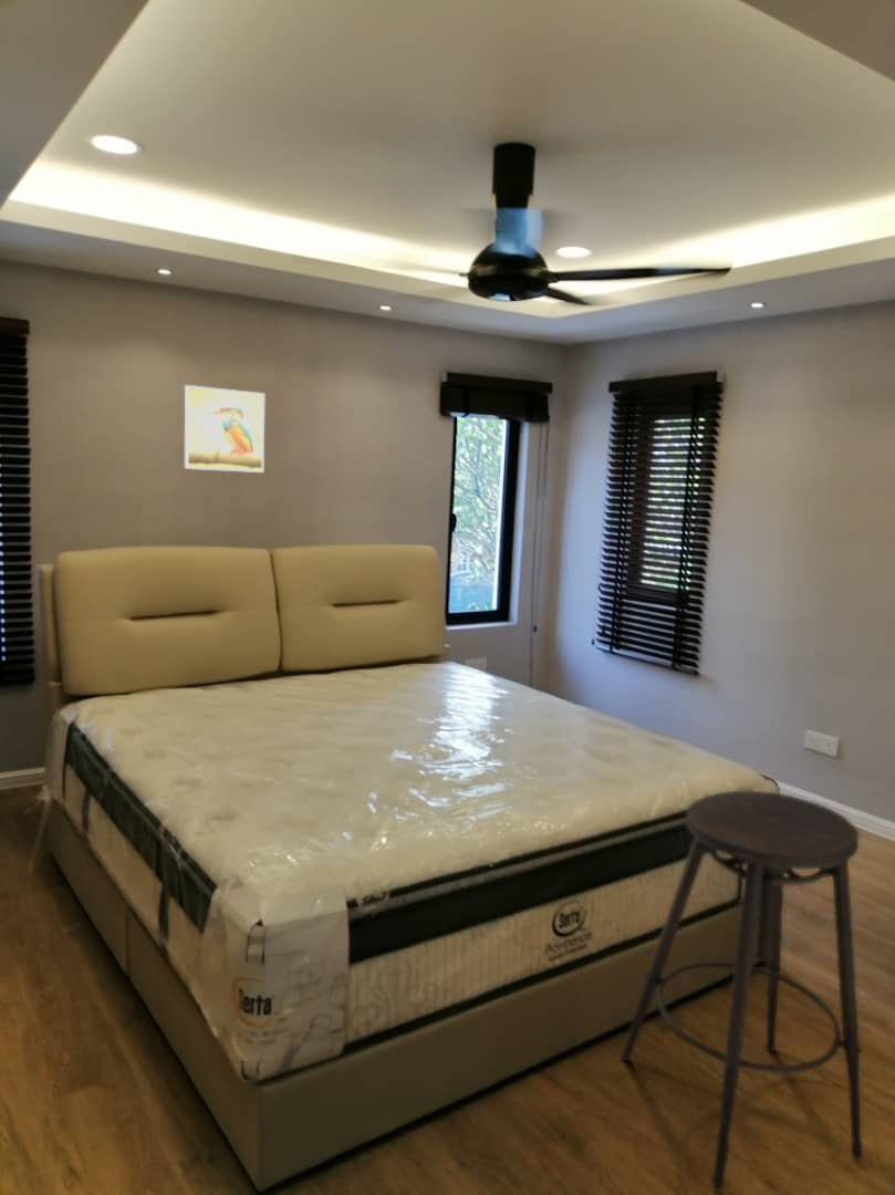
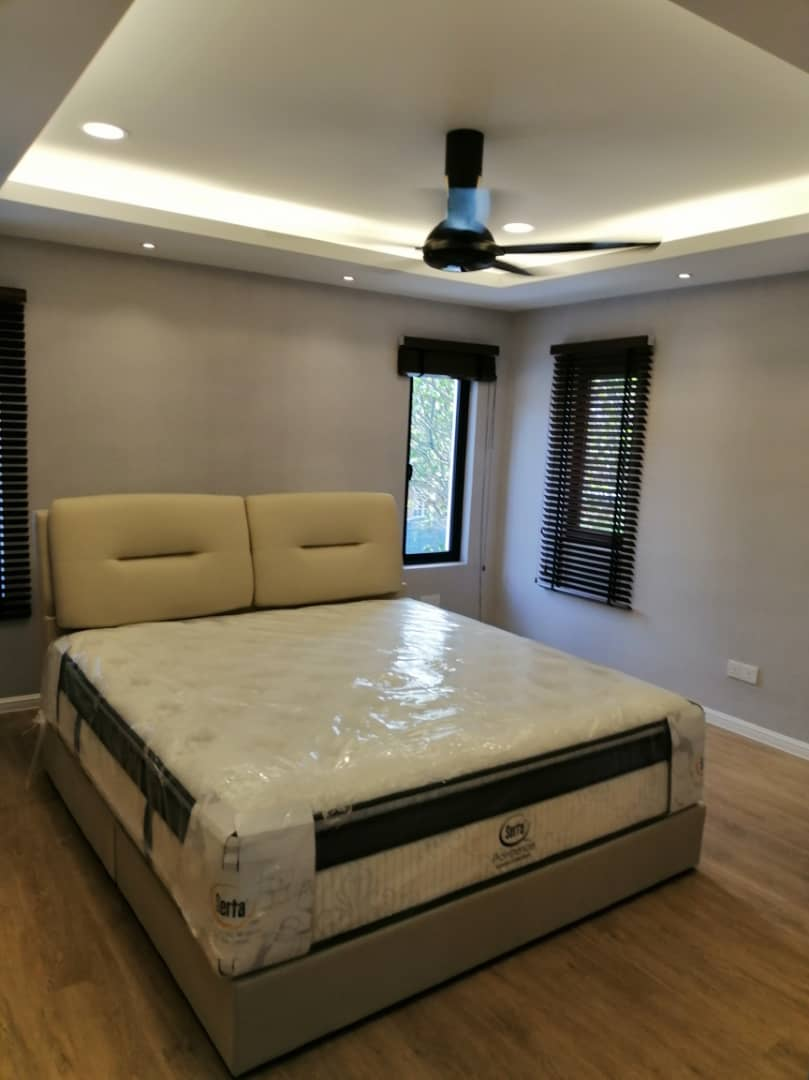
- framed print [184,384,266,474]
- stool [620,790,864,1193]
